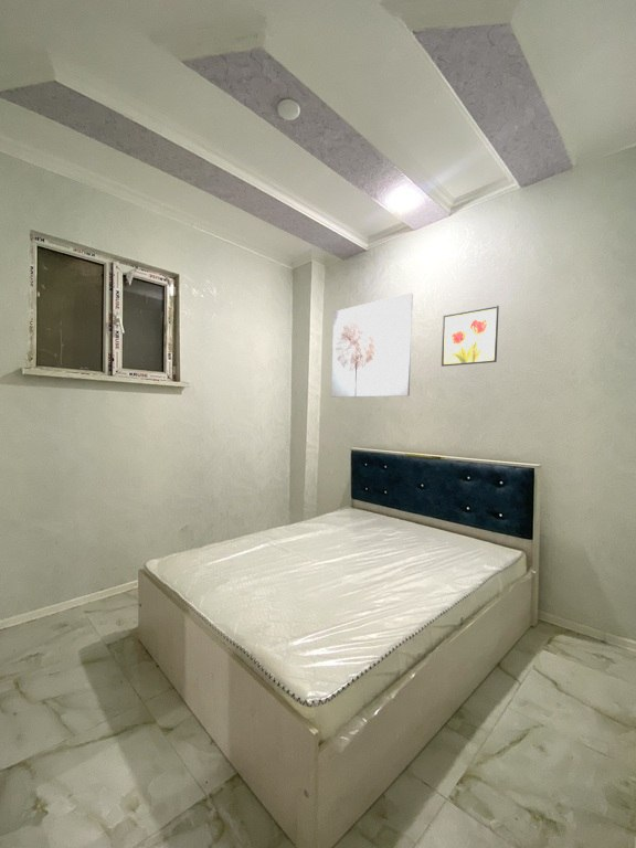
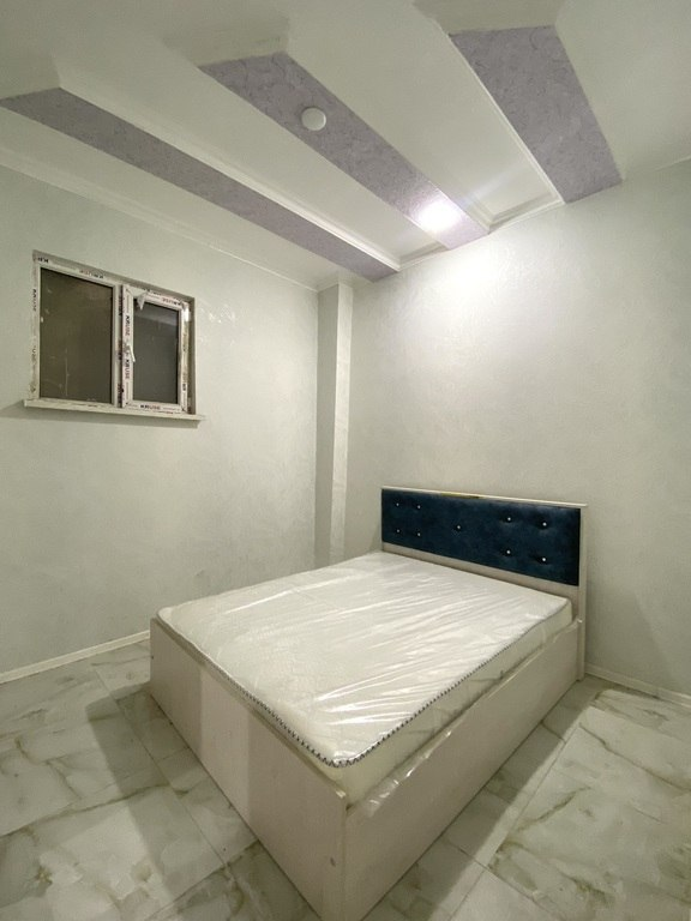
- wall art [330,292,414,399]
- wall art [441,305,500,368]
